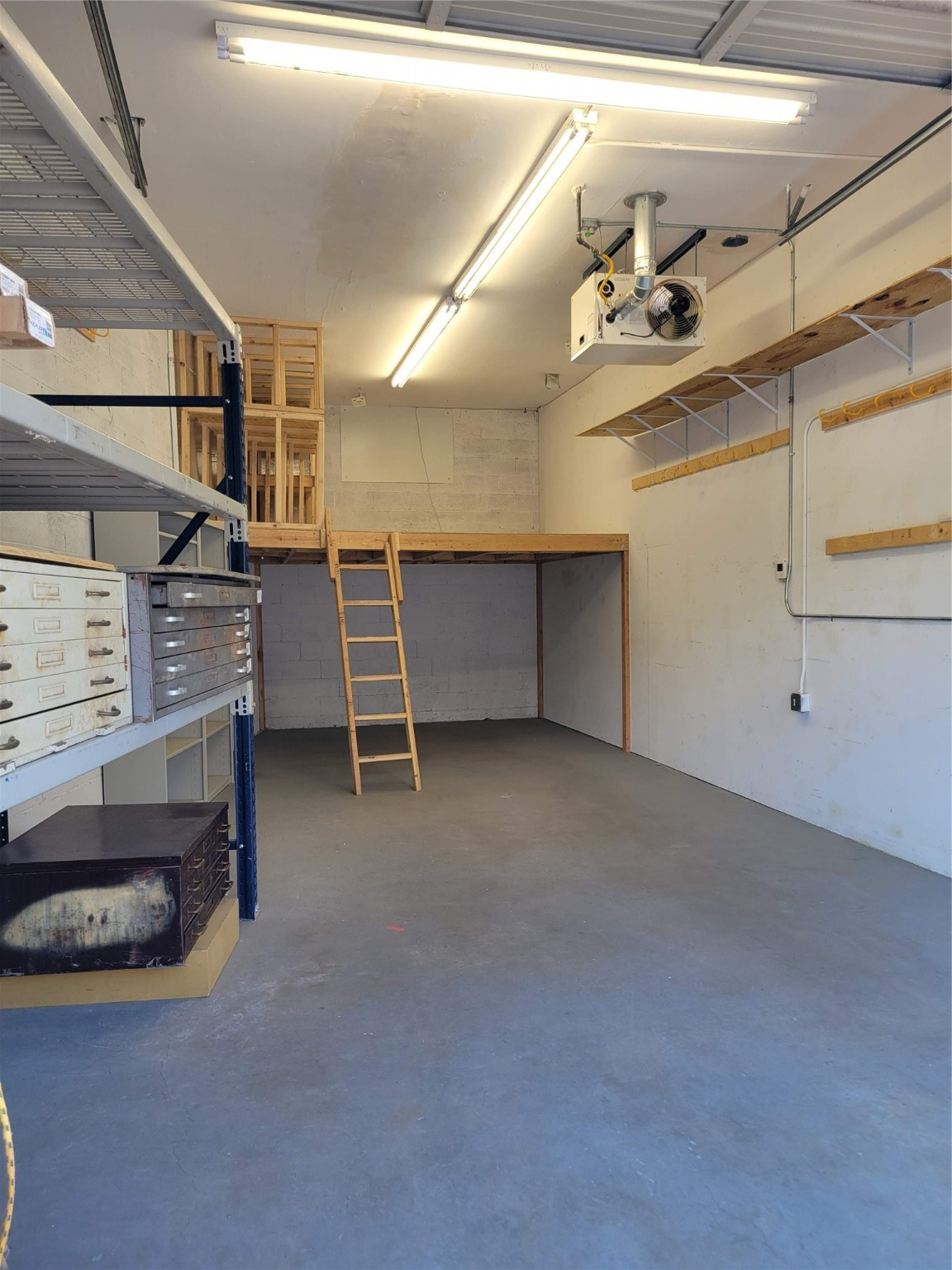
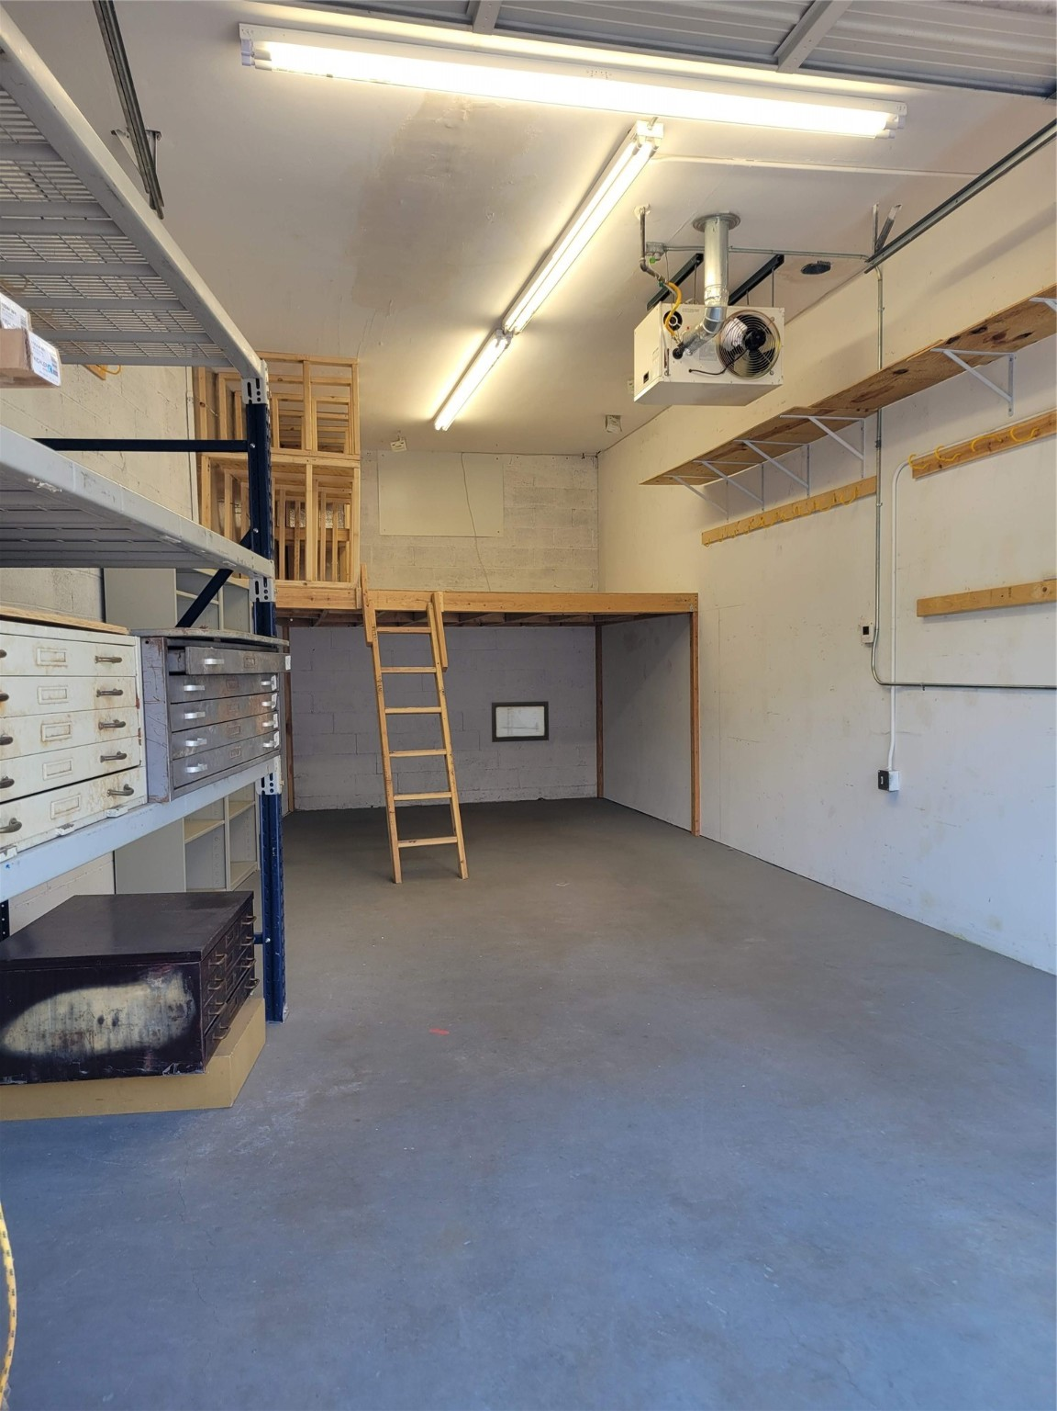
+ wall art [490,700,550,743]
